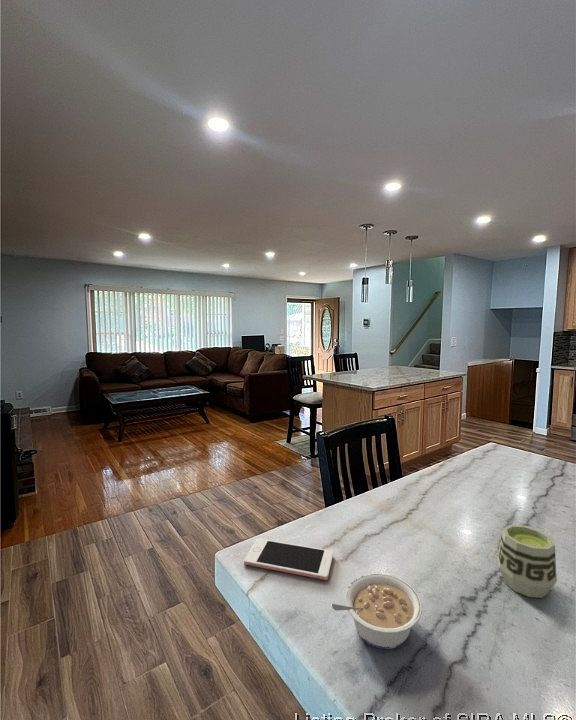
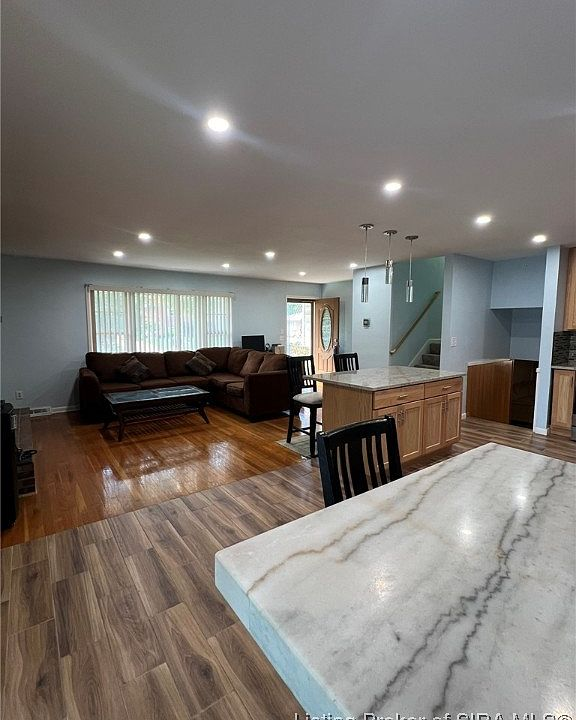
- cell phone [243,537,334,581]
- legume [330,573,423,650]
- cup [496,524,558,599]
